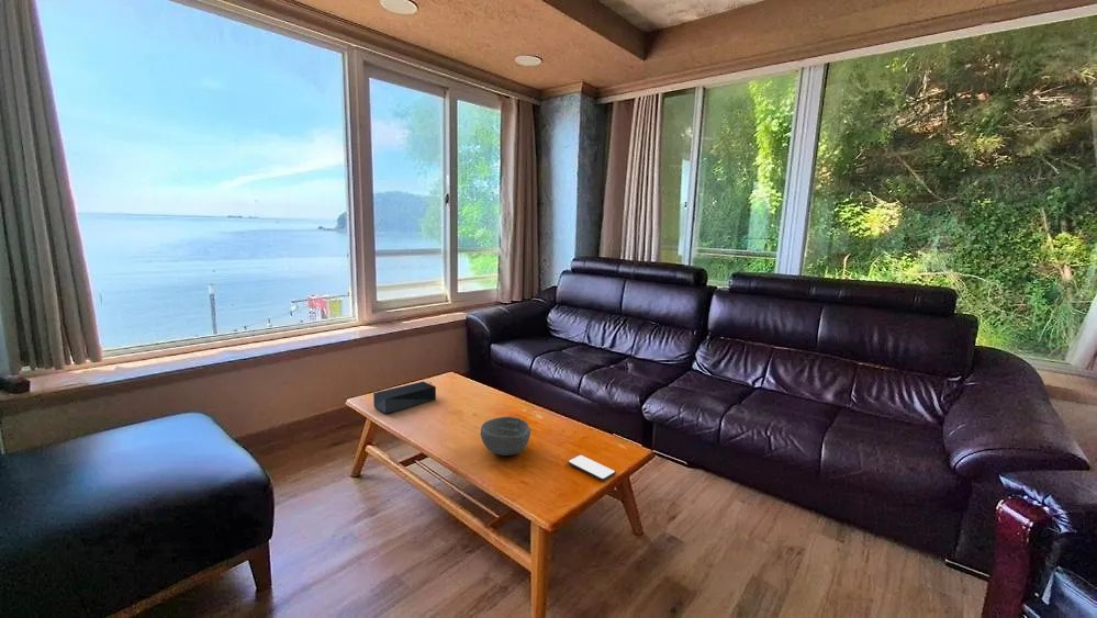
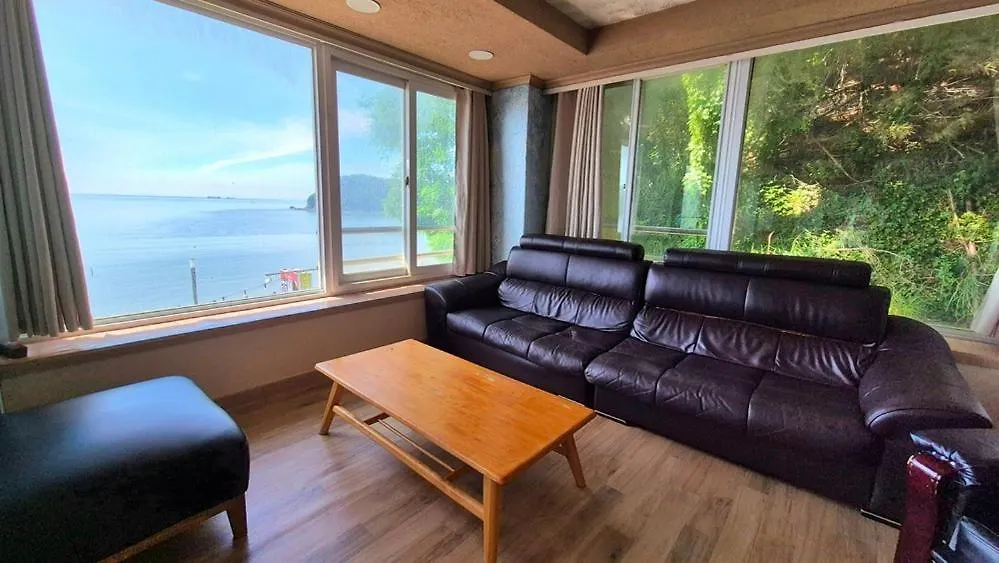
- bowl [480,416,531,457]
- speaker [372,381,437,415]
- smartphone [567,454,617,482]
